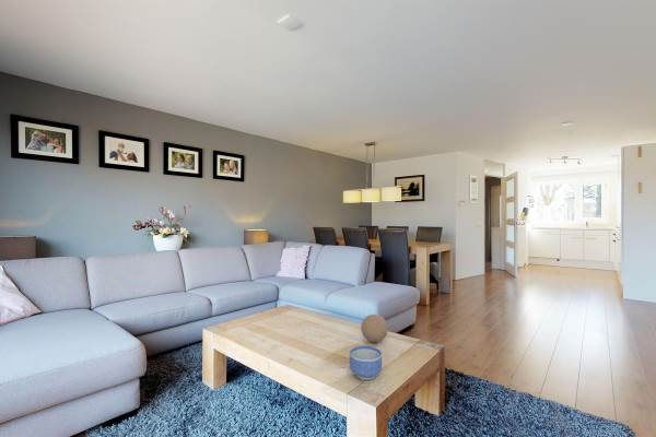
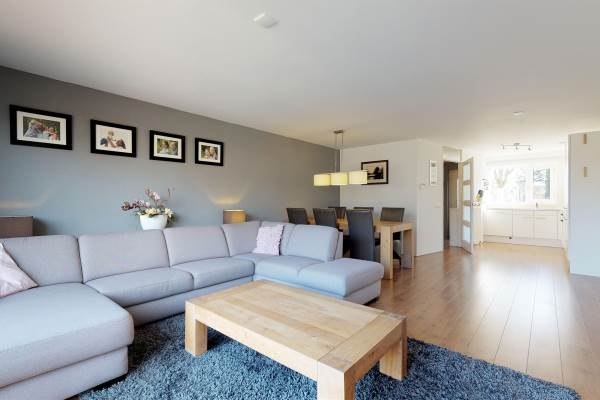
- decorative ball [360,314,389,343]
- bowl [349,345,383,380]
